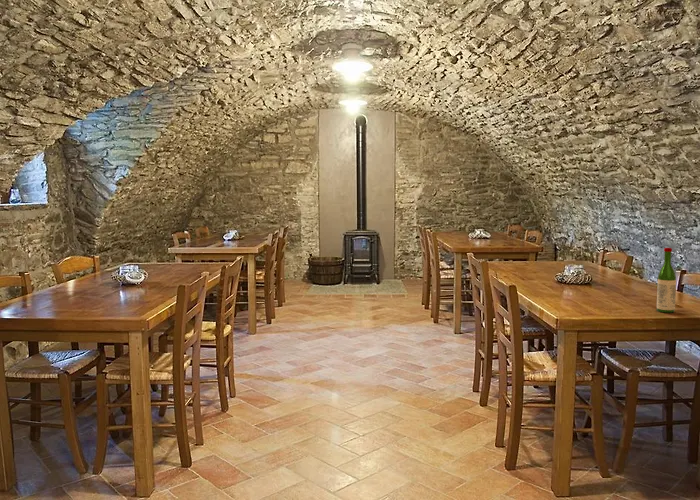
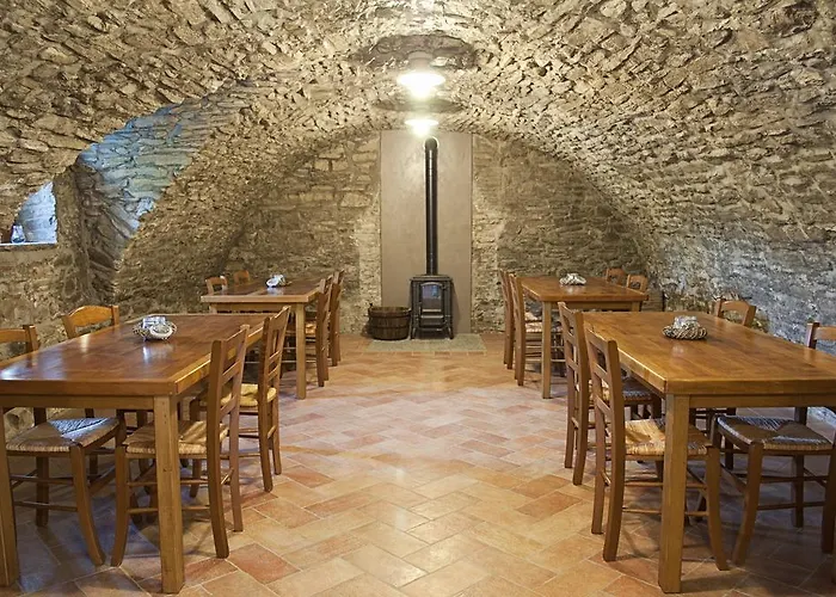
- wine bottle [655,247,677,314]
